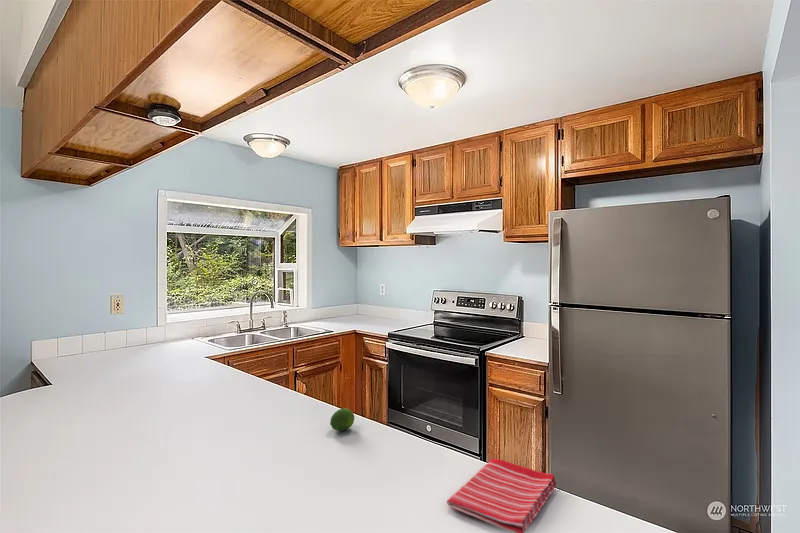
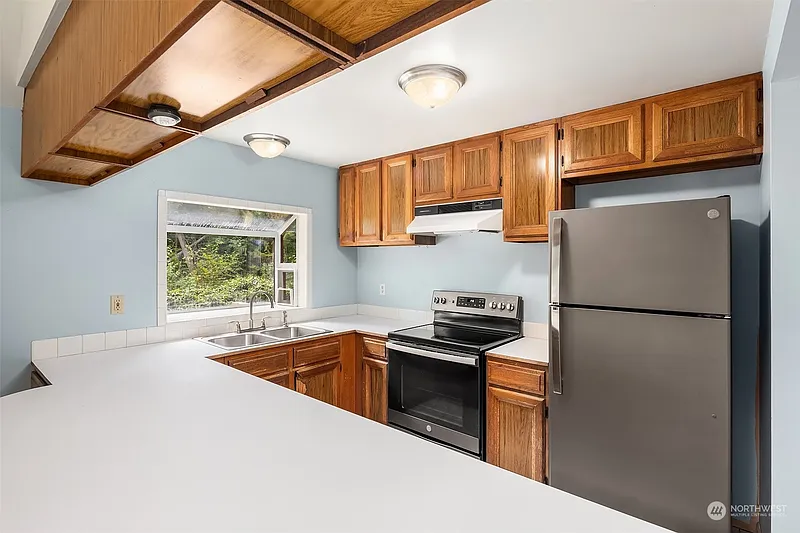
- fruit [329,407,355,432]
- dish towel [446,458,558,533]
